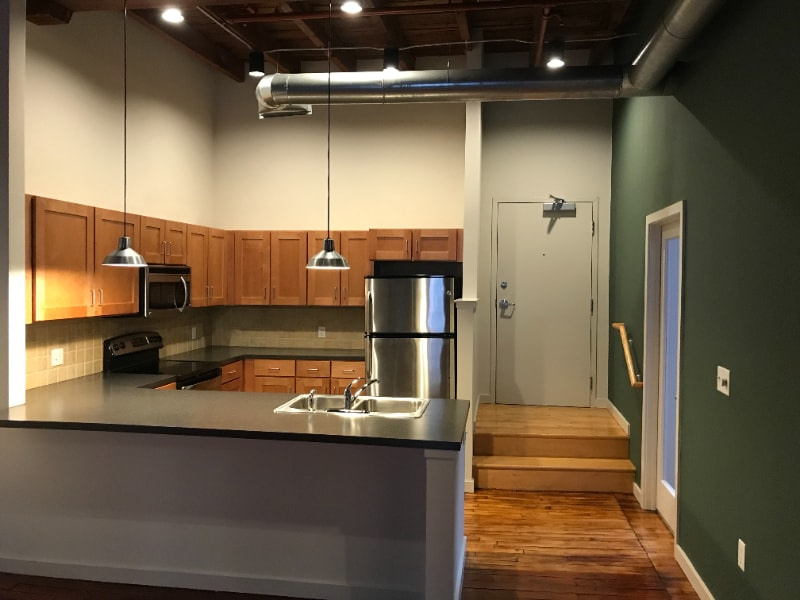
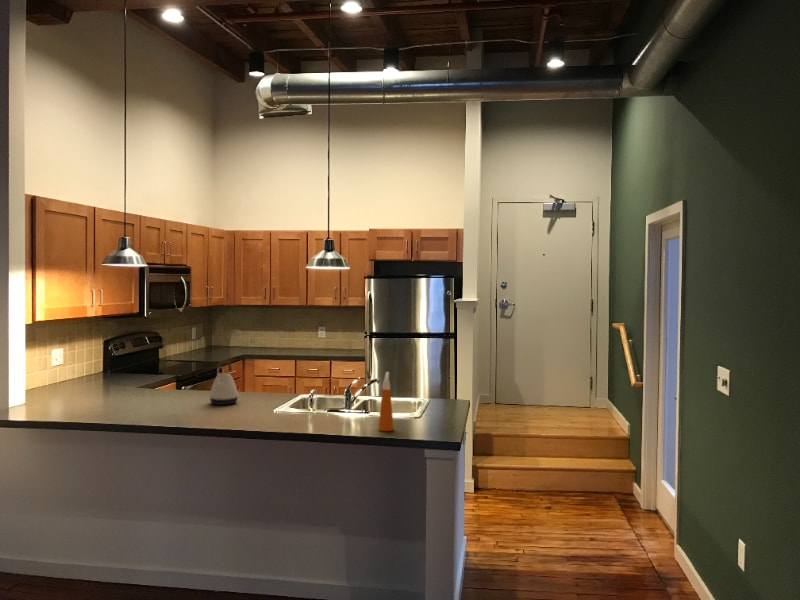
+ kettle [208,358,240,406]
+ spray bottle [377,371,395,432]
